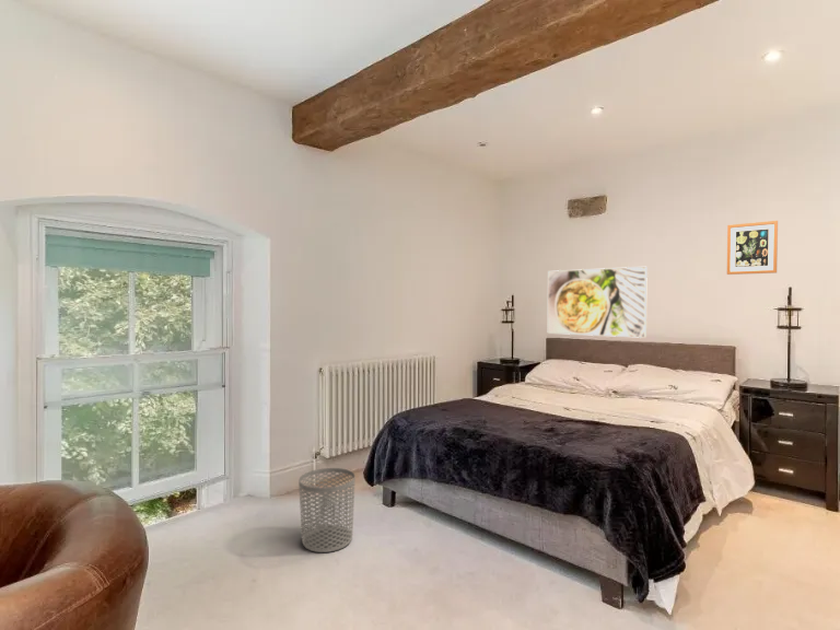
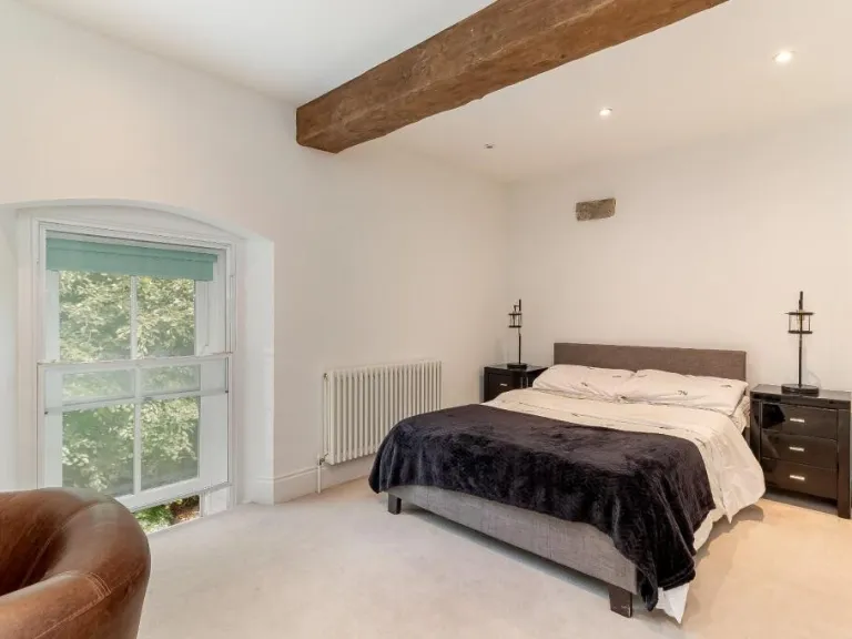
- wall art [726,220,779,276]
- waste bin [298,467,355,553]
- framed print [547,266,649,339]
